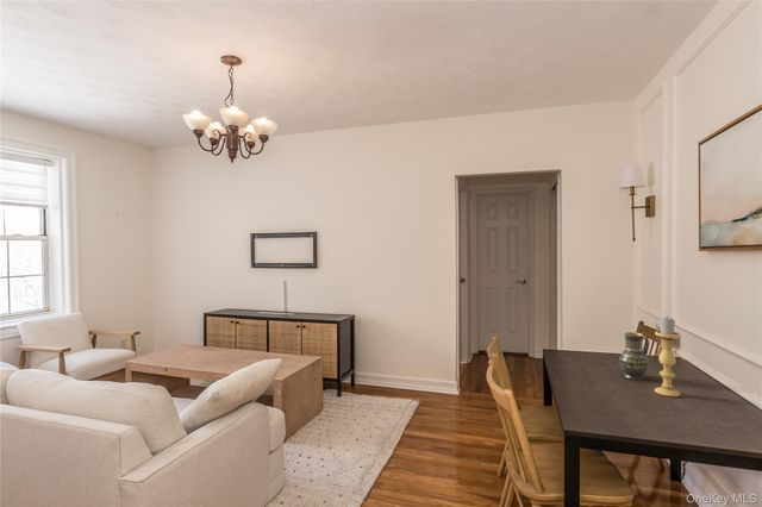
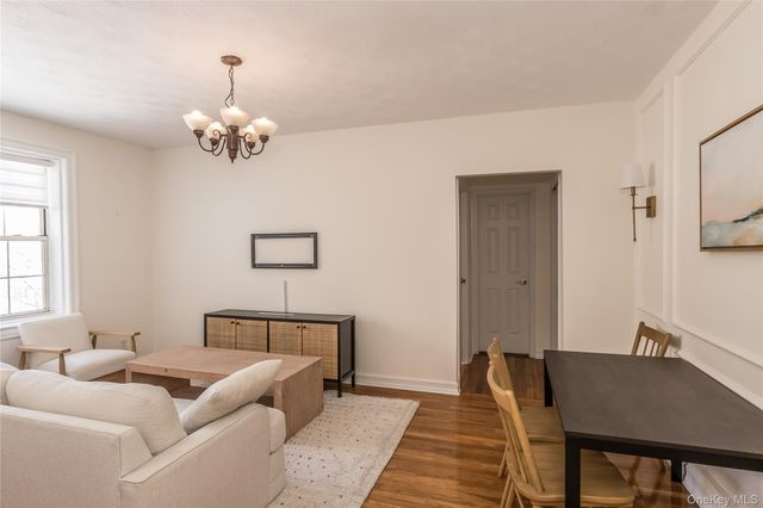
- candle holder [654,315,681,398]
- vase [618,331,650,381]
